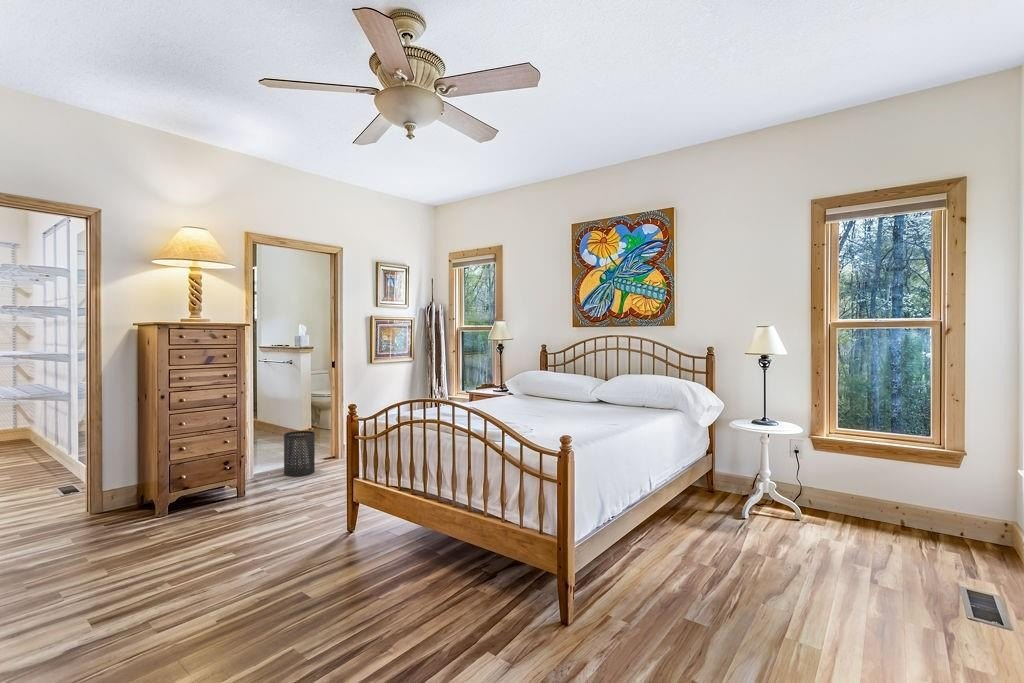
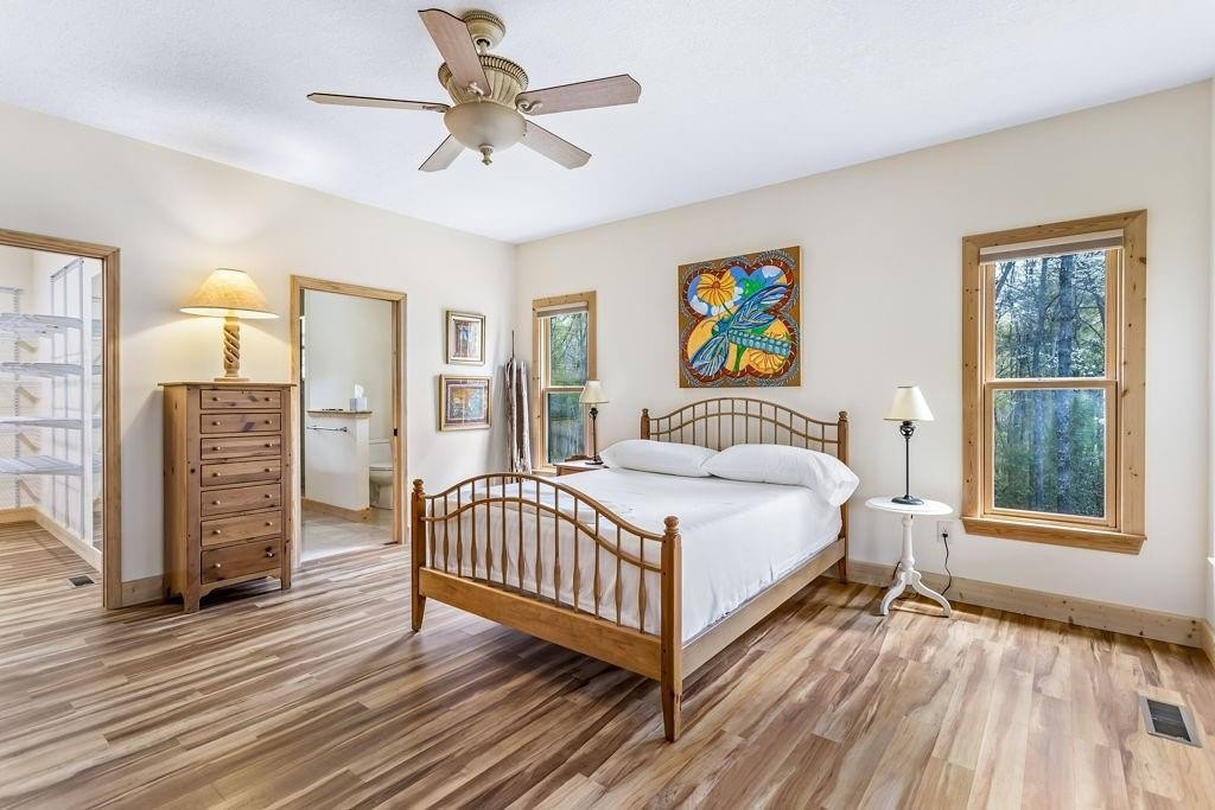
- trash can [283,430,316,477]
